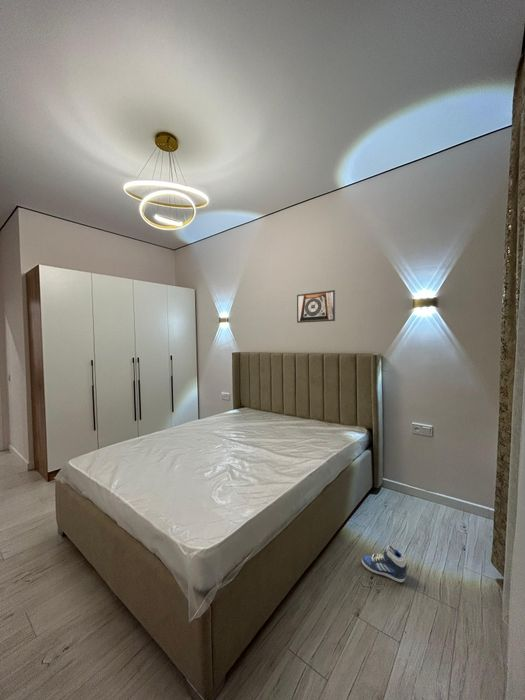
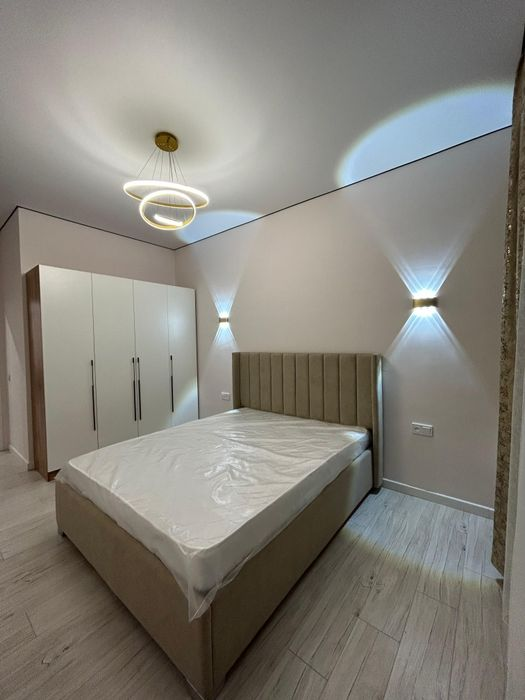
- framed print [296,289,336,324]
- sneaker [361,544,408,583]
